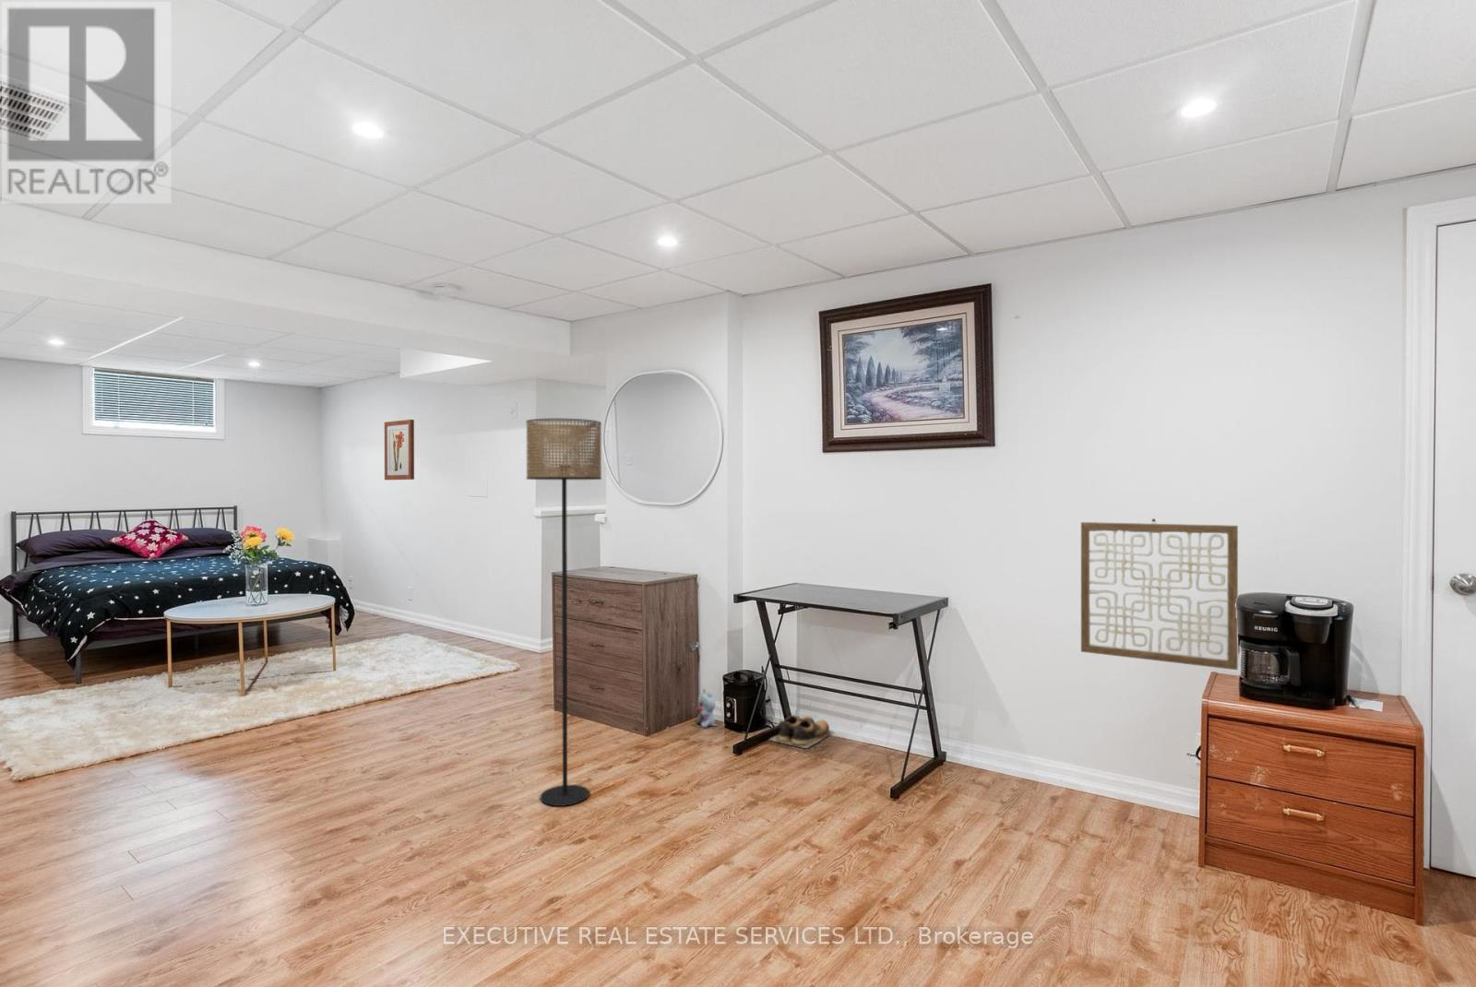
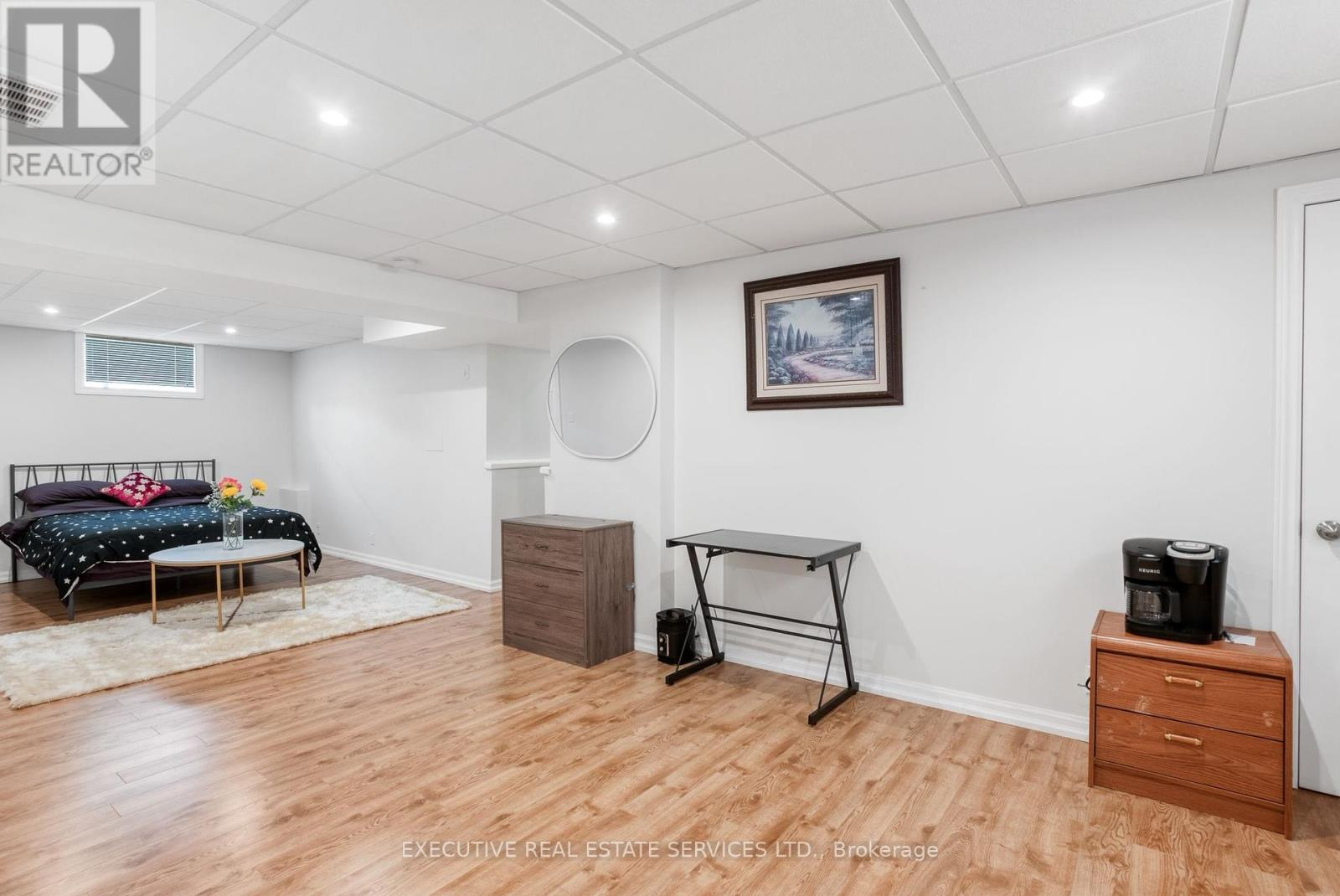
- shoes [768,714,836,749]
- wall art [383,419,415,480]
- wall art [1081,518,1239,671]
- plush toy [695,687,718,729]
- floor lamp [525,417,603,807]
